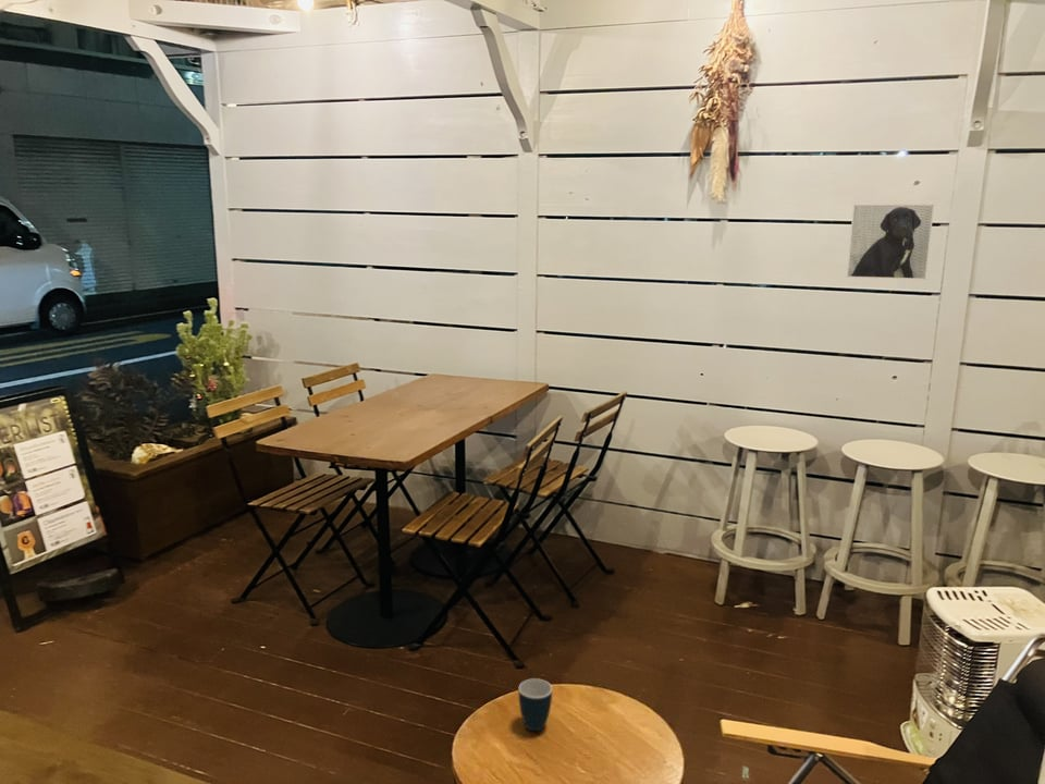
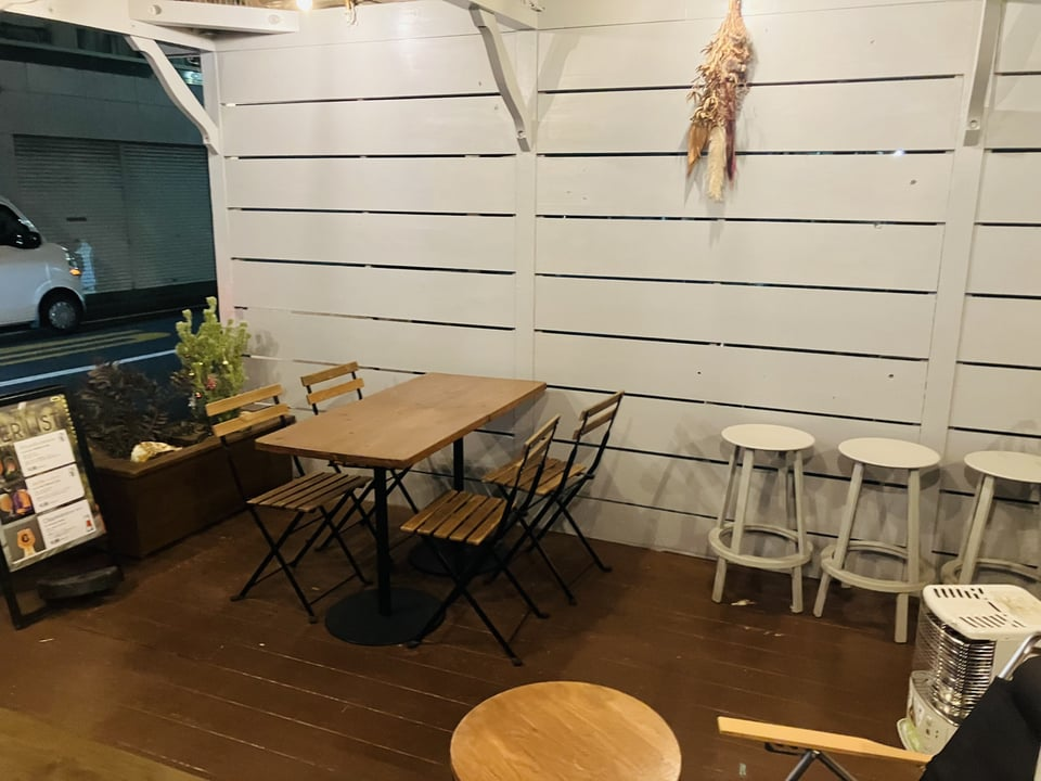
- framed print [846,204,935,281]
- mug [518,677,553,732]
